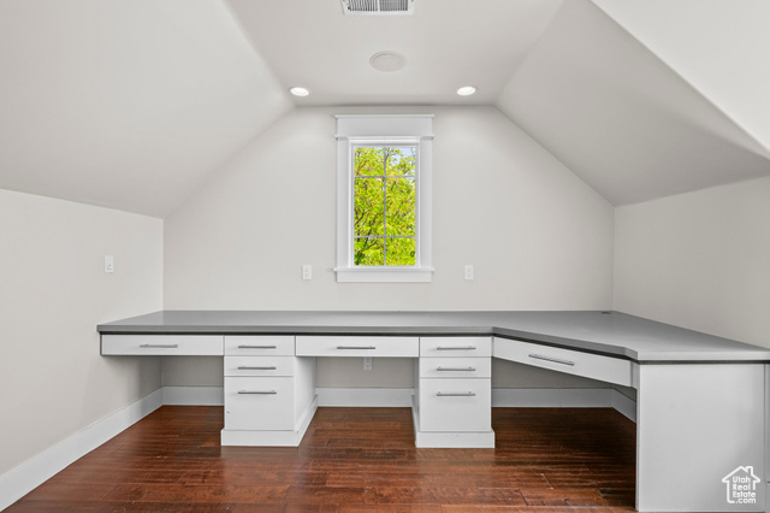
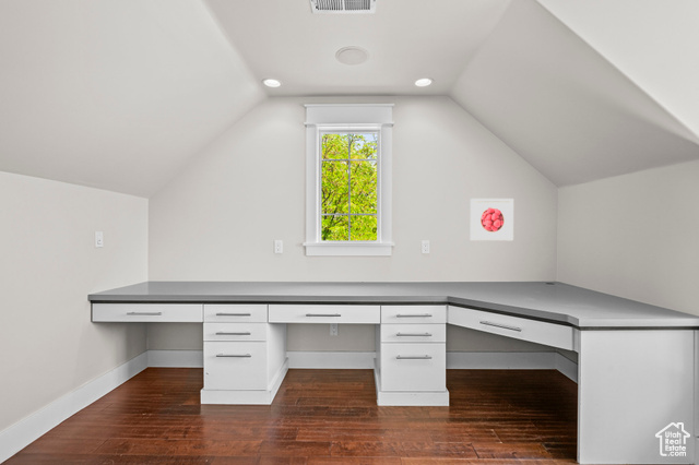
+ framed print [470,198,514,241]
